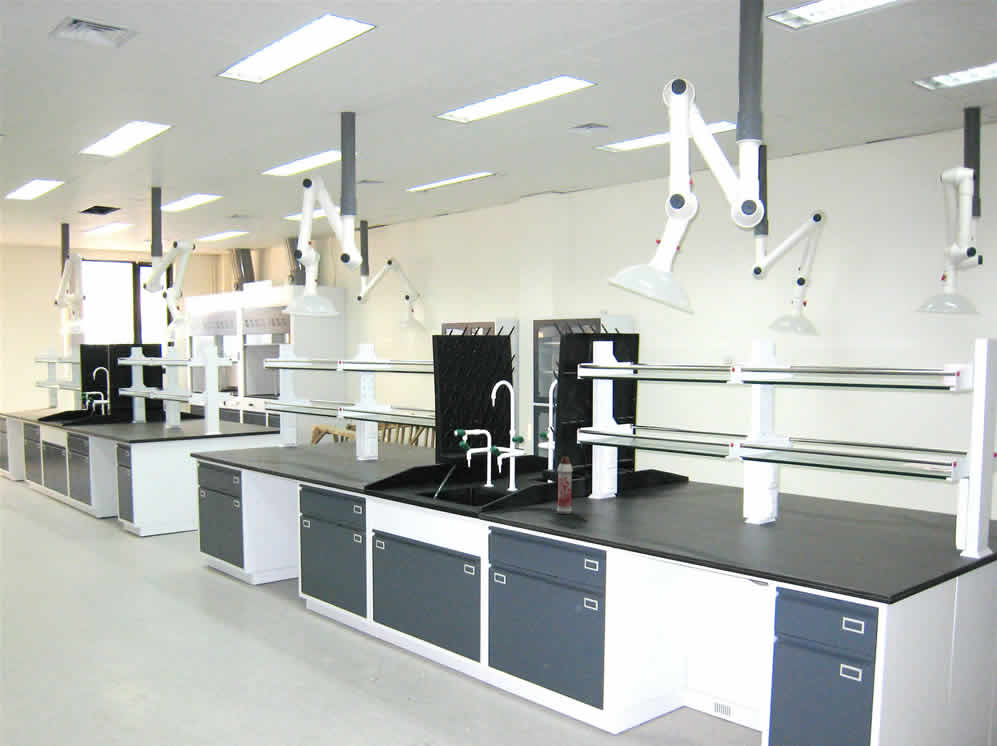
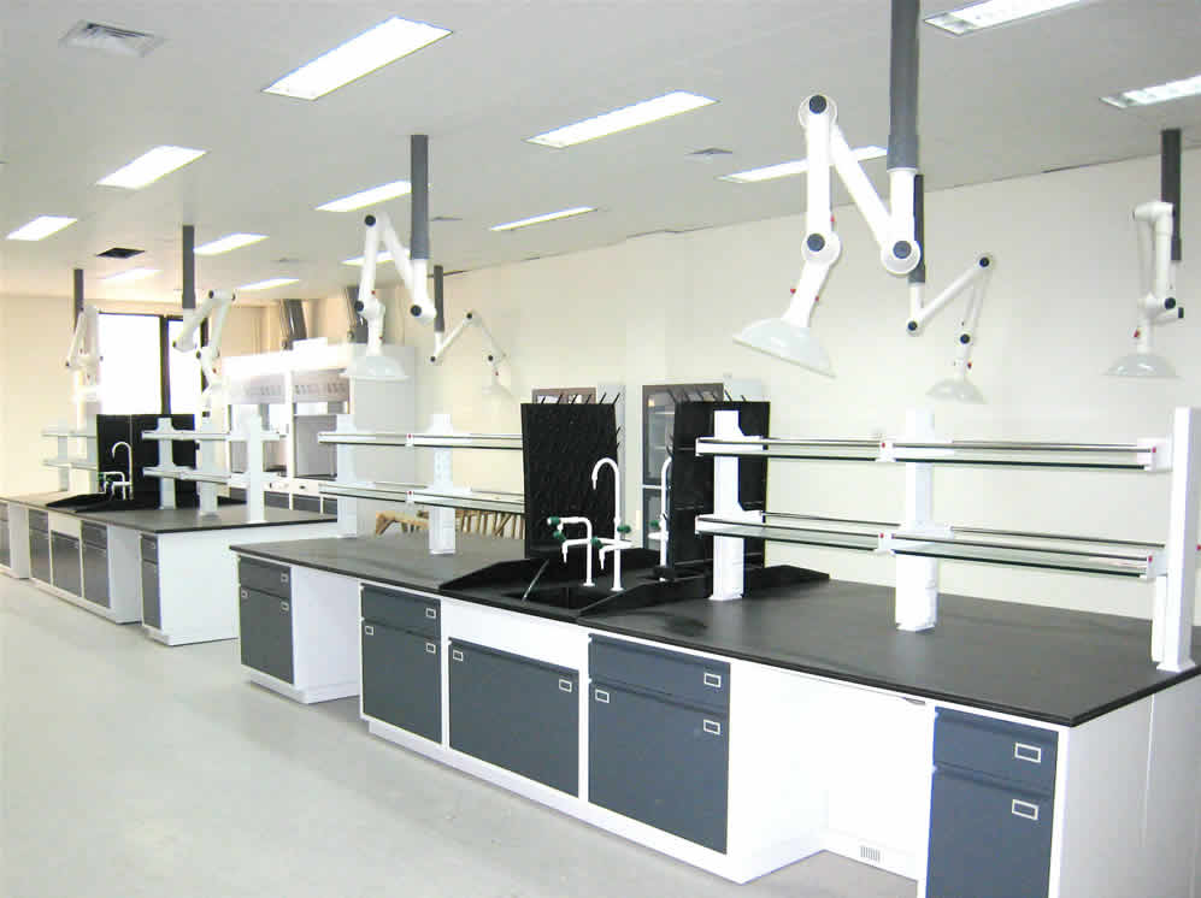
- spray bottle [556,455,574,515]
